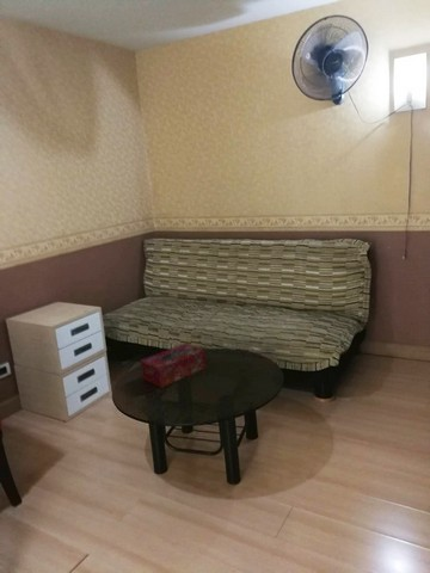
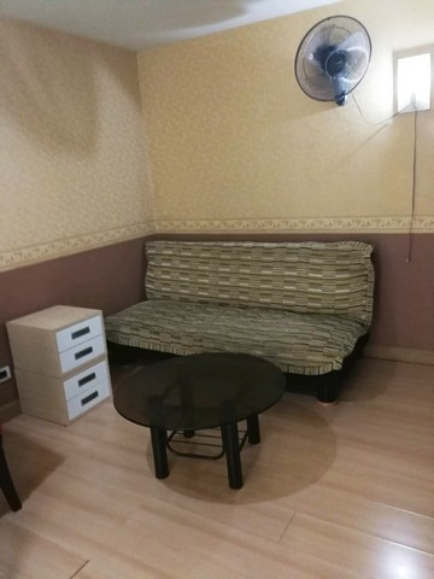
- tissue box [140,341,207,389]
